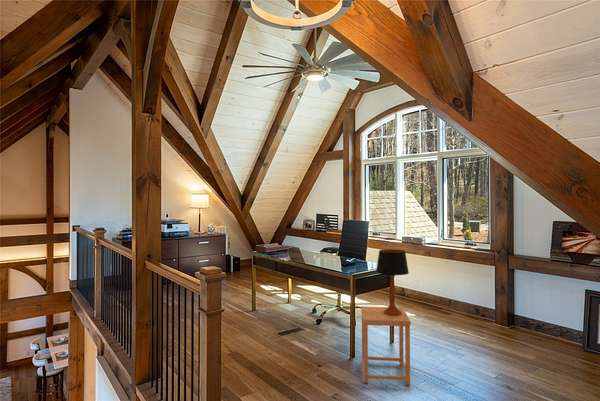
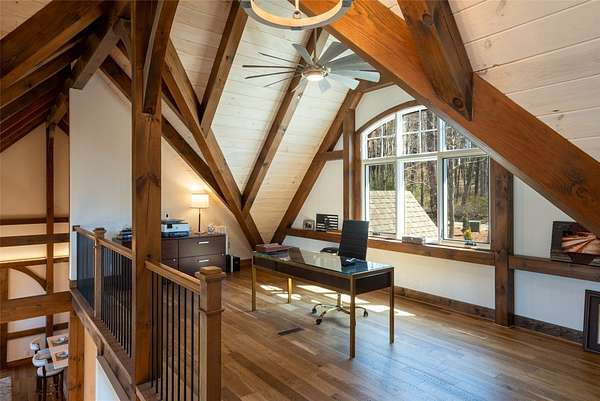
- side table [360,305,412,386]
- table lamp [375,248,410,316]
